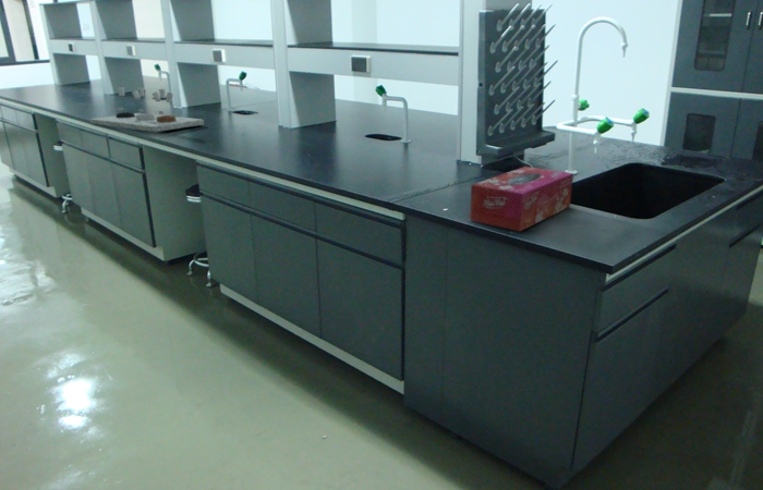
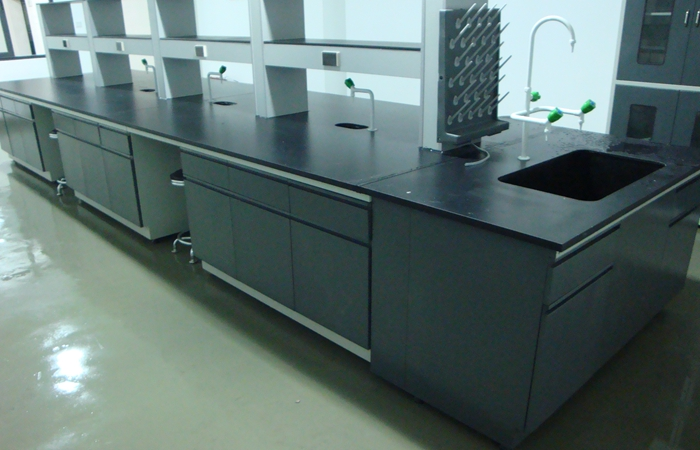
- laboratory equipment [89,86,205,133]
- tissue box [469,166,574,232]
